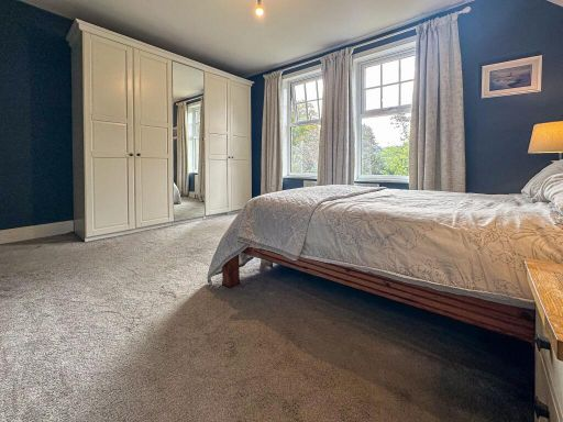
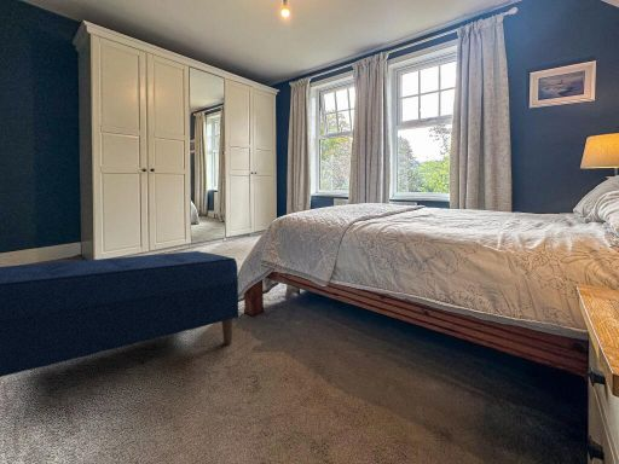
+ bench [0,250,239,378]
